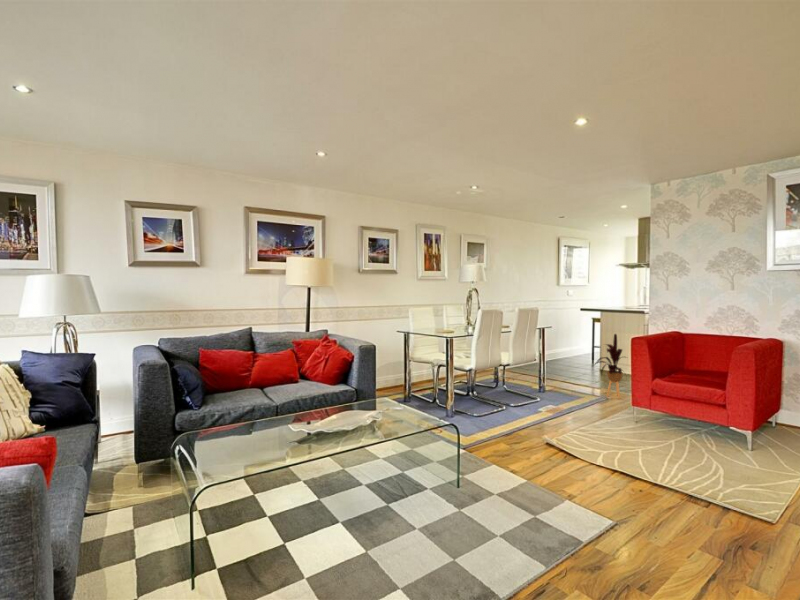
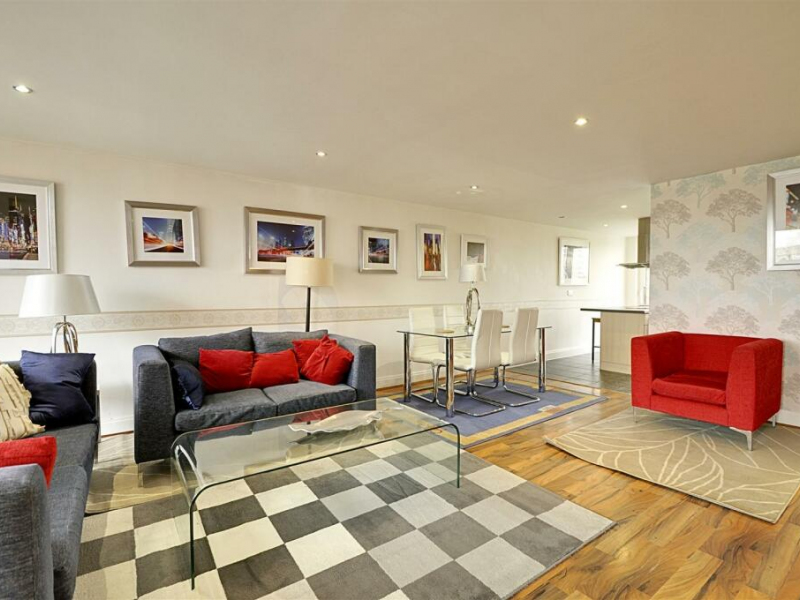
- house plant [590,333,628,400]
